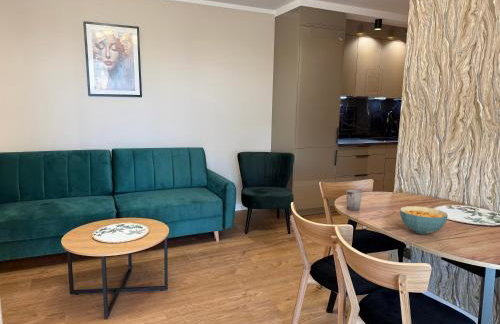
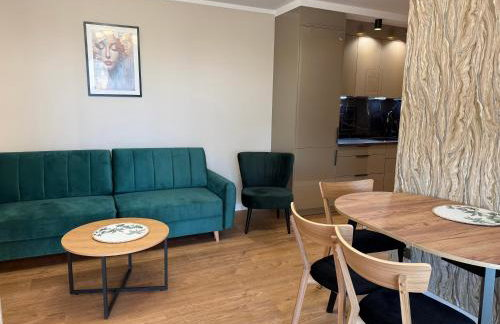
- cup [345,189,363,211]
- cereal bowl [399,205,449,235]
